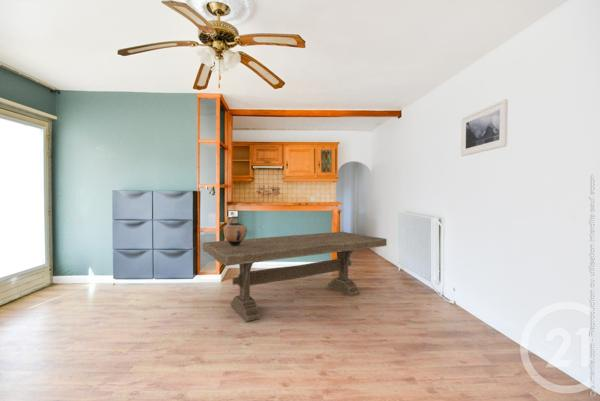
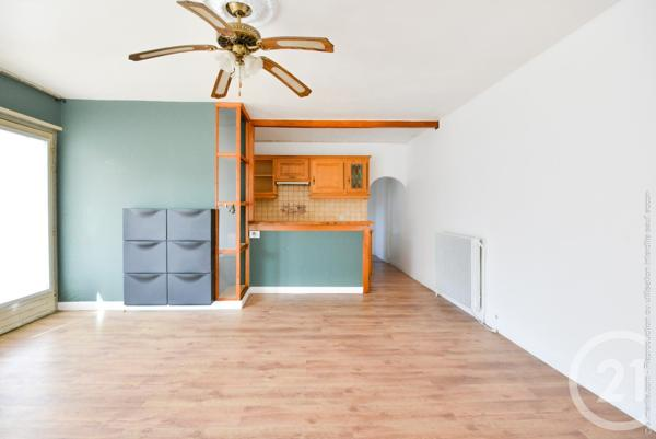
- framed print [460,98,509,157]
- ceramic jug [222,215,248,247]
- dining table [202,231,388,322]
